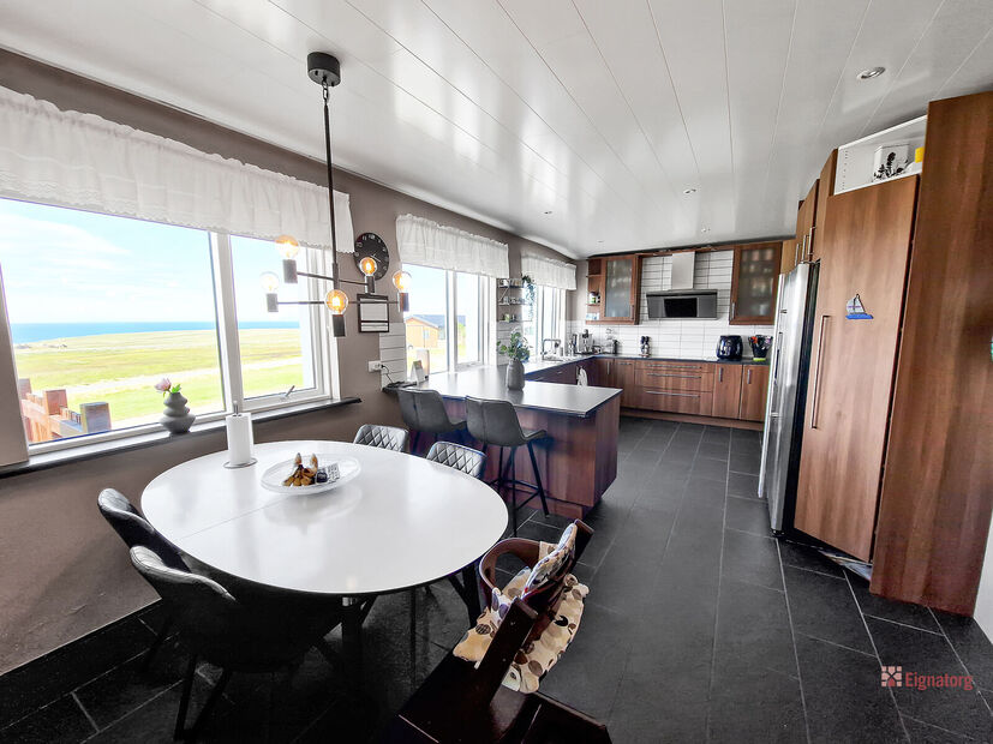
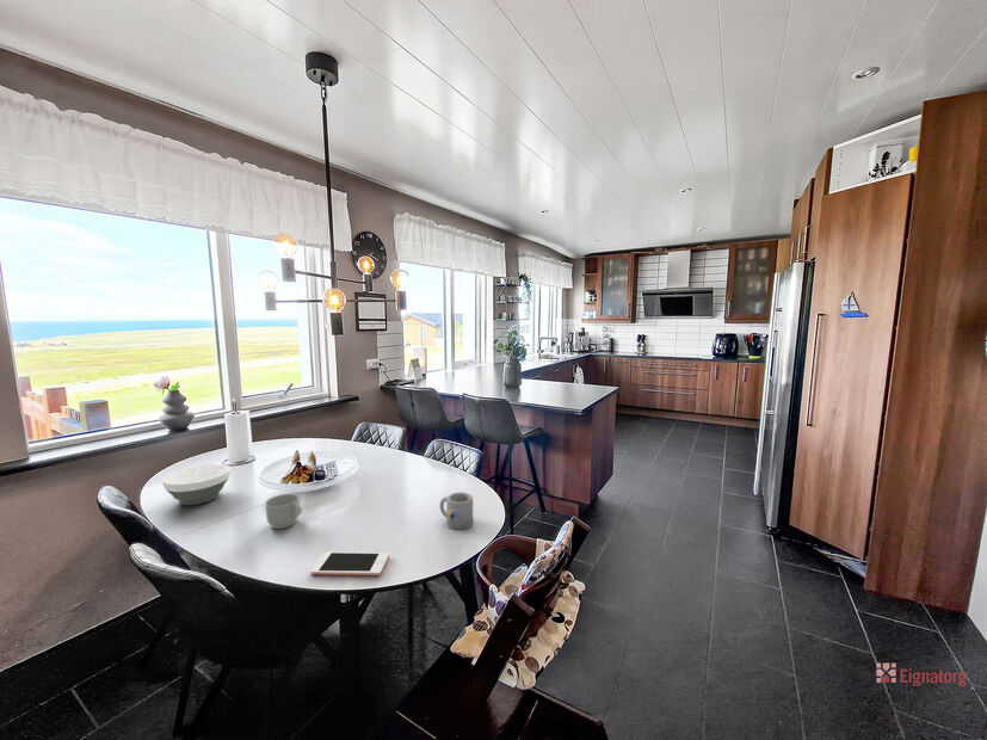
+ cell phone [309,551,390,576]
+ mug [439,491,474,530]
+ mug [264,493,303,530]
+ bowl [161,463,232,506]
